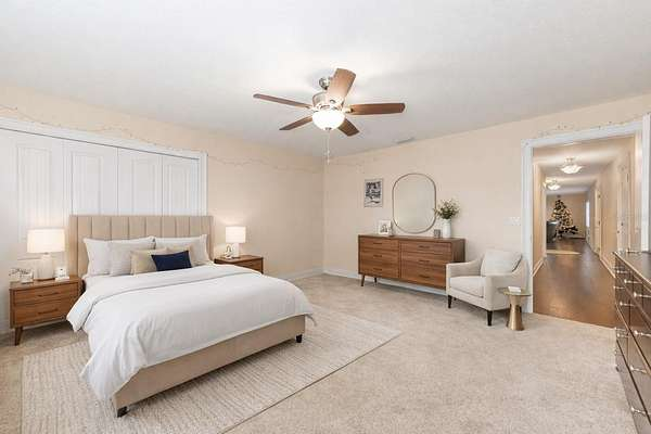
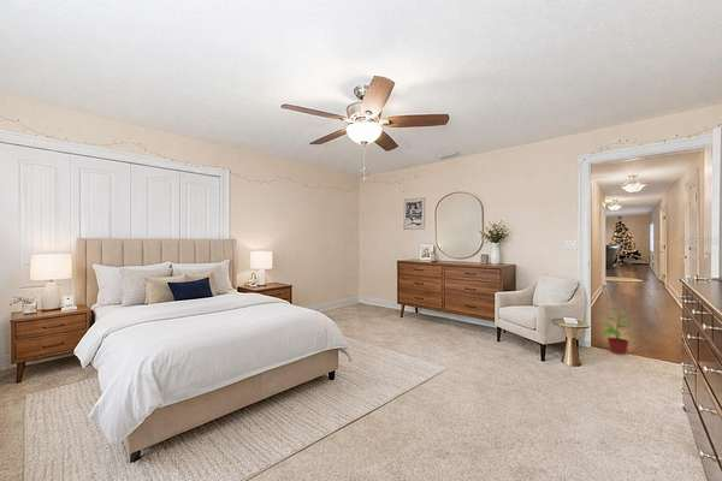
+ potted plant [597,308,644,356]
